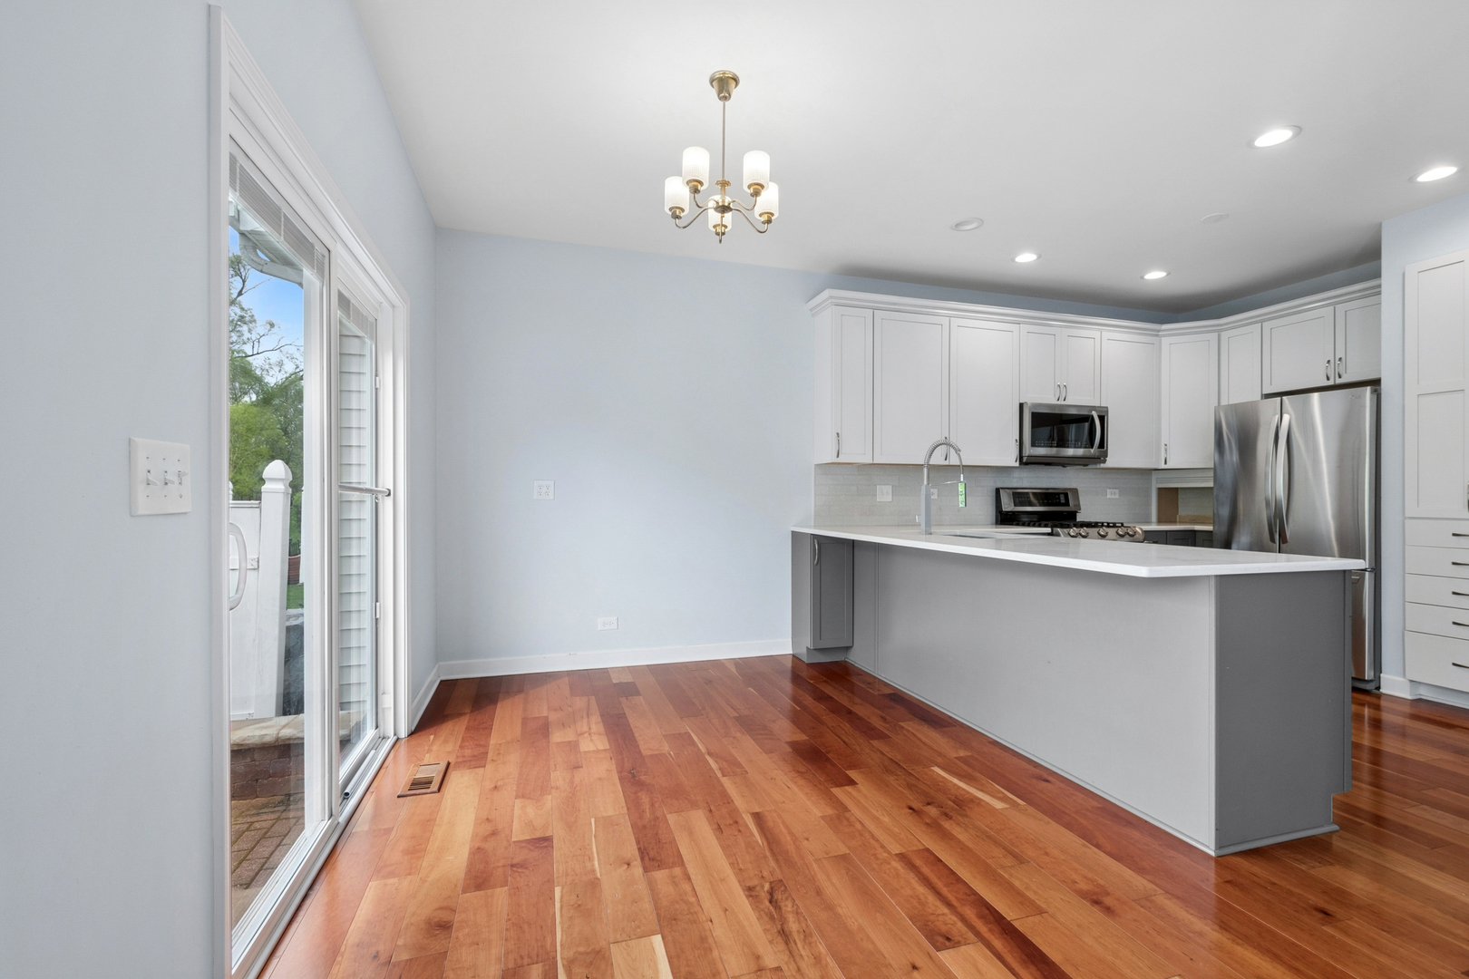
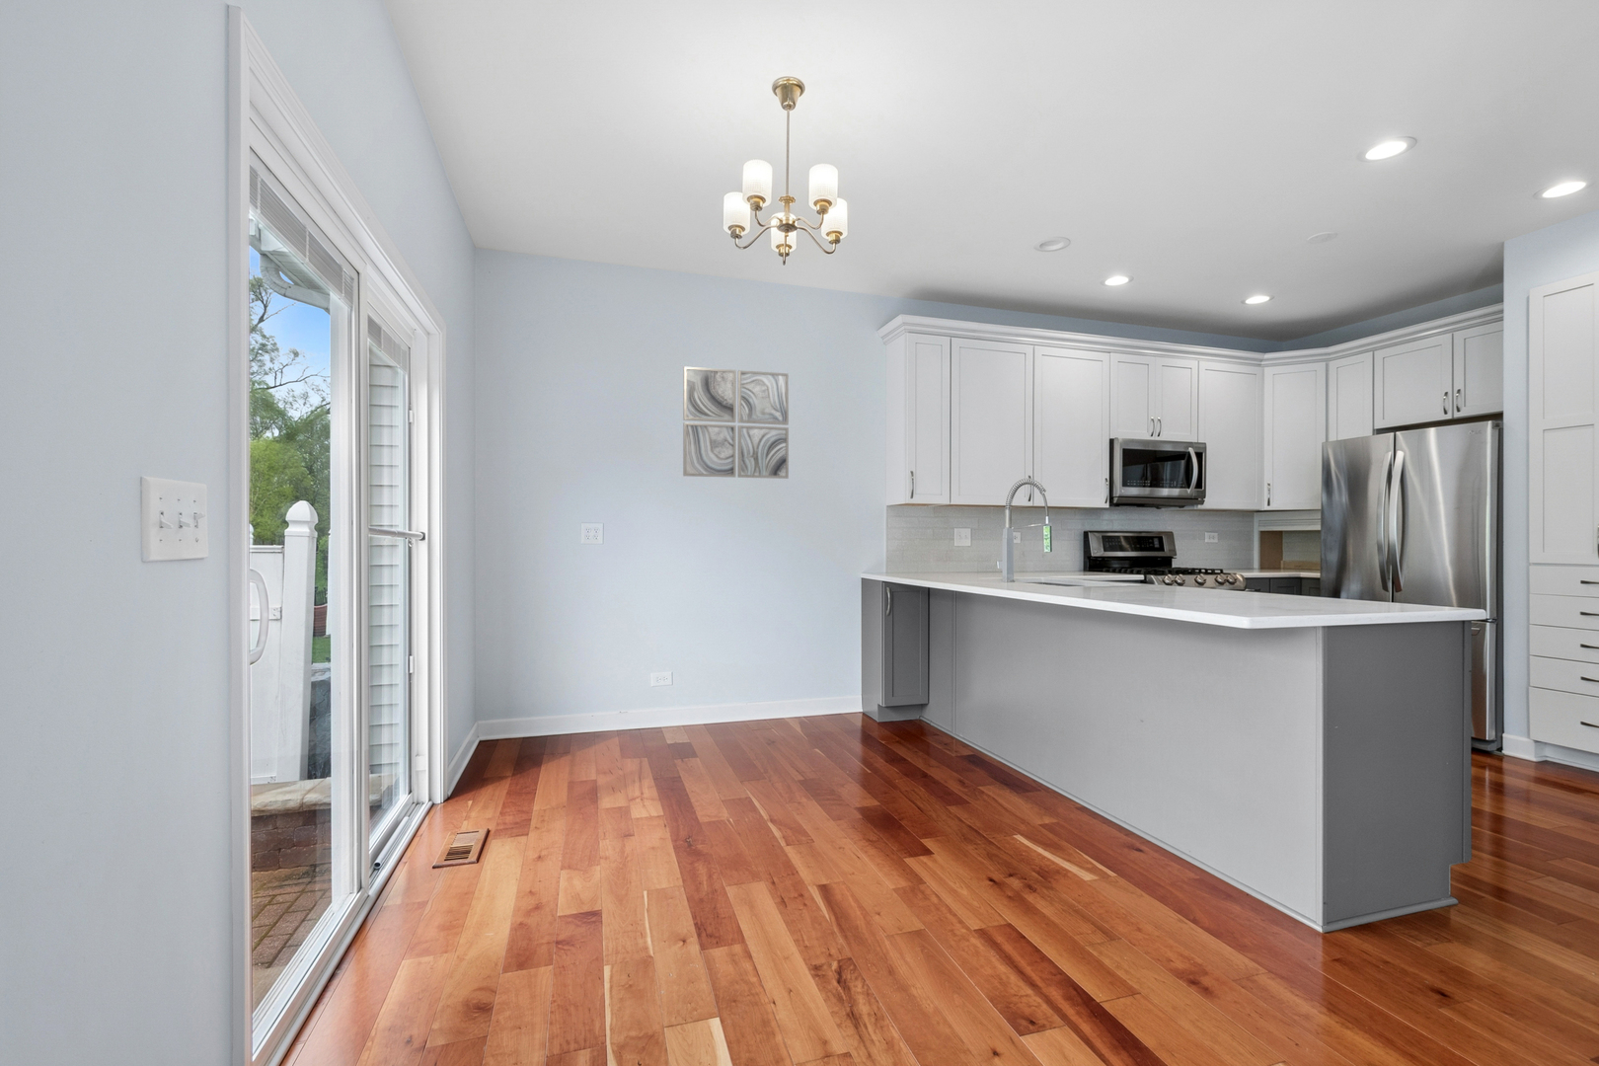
+ wall art [682,365,790,479]
